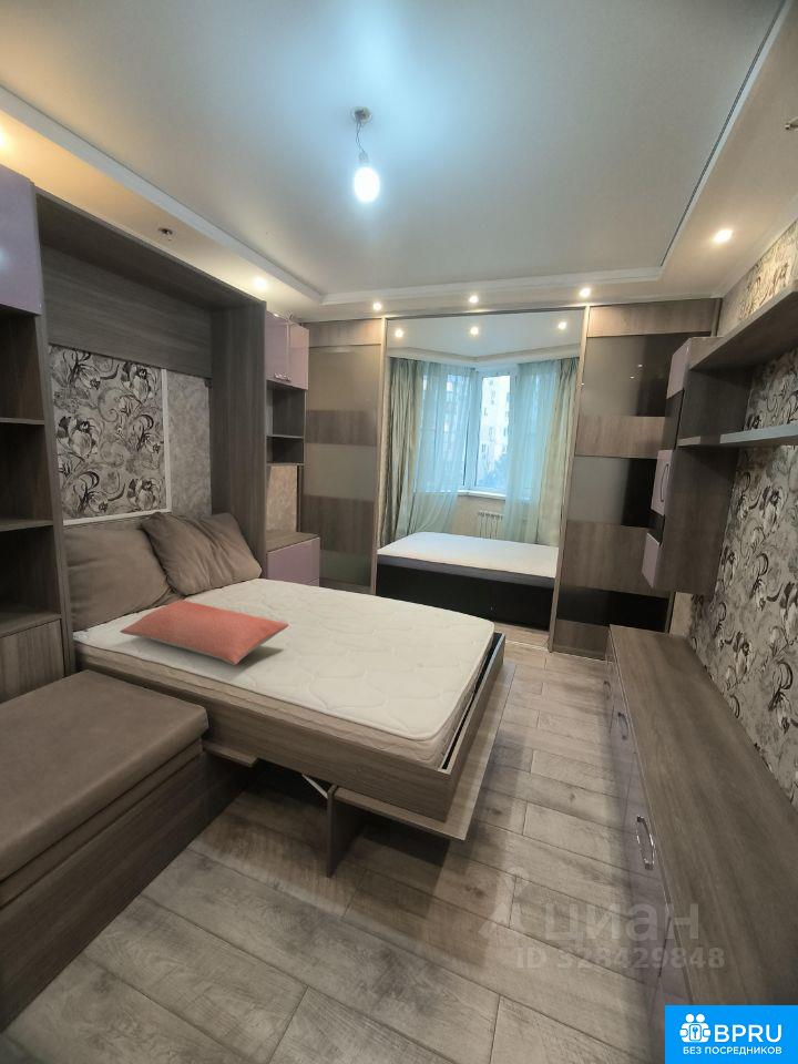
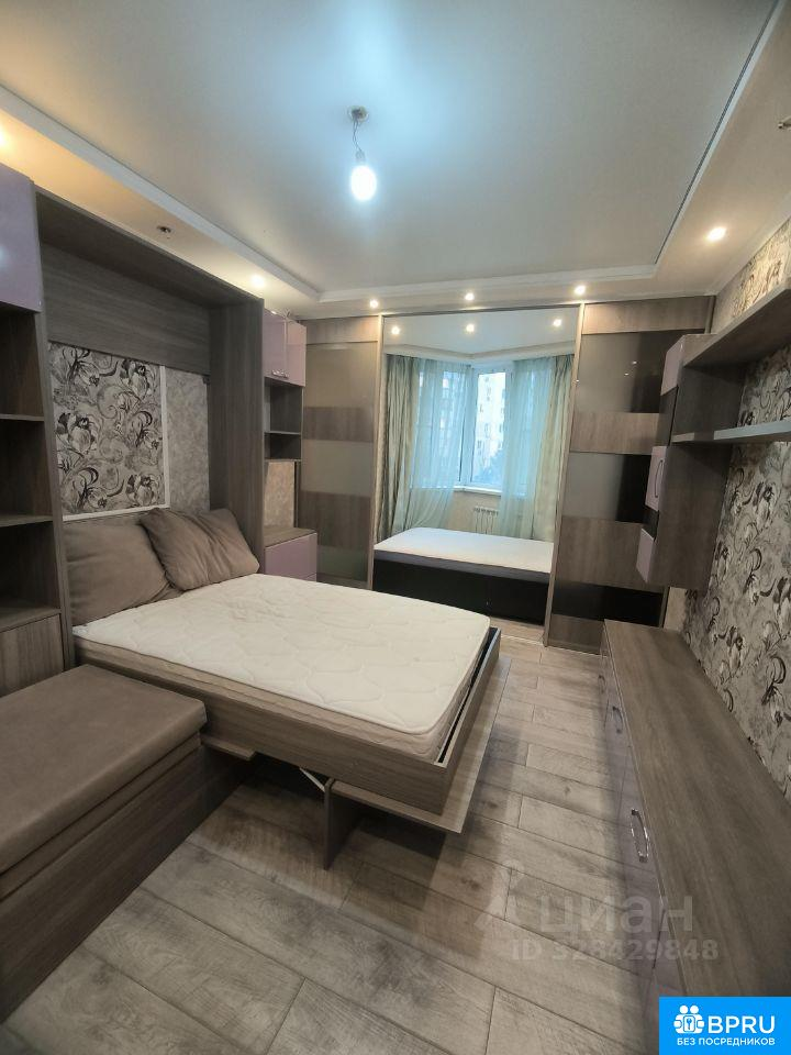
- pillow [119,600,289,666]
